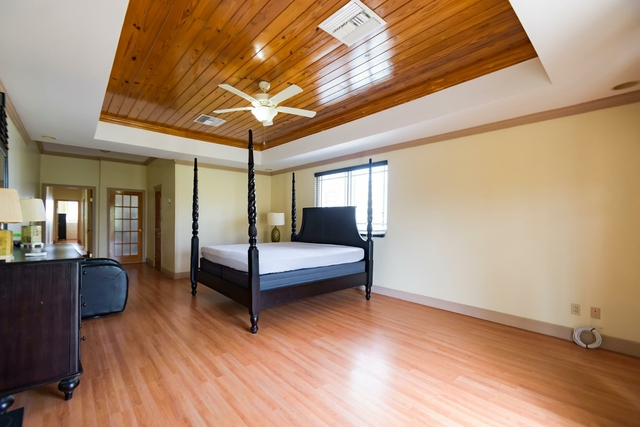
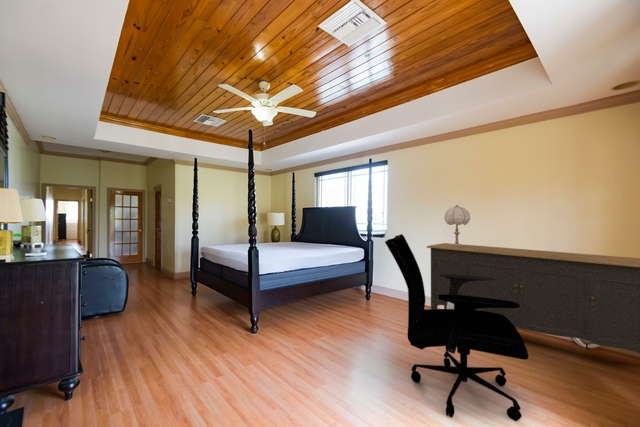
+ sideboard [426,242,640,355]
+ office chair [384,233,530,422]
+ table lamp [443,204,471,247]
